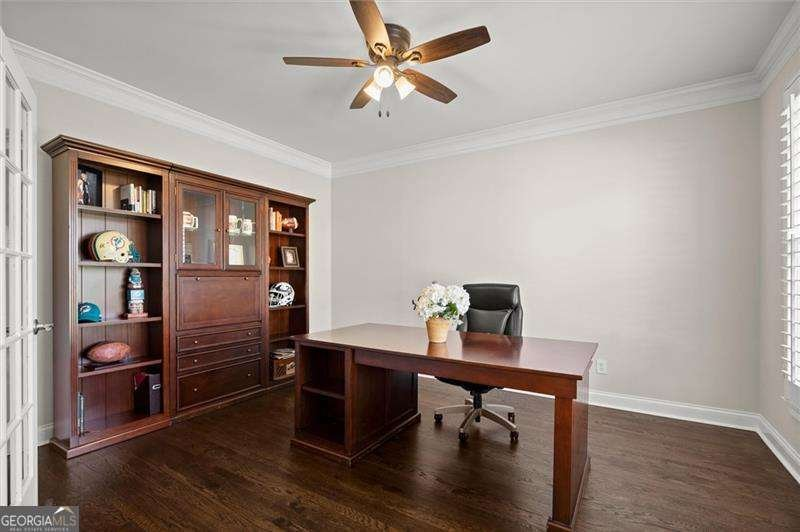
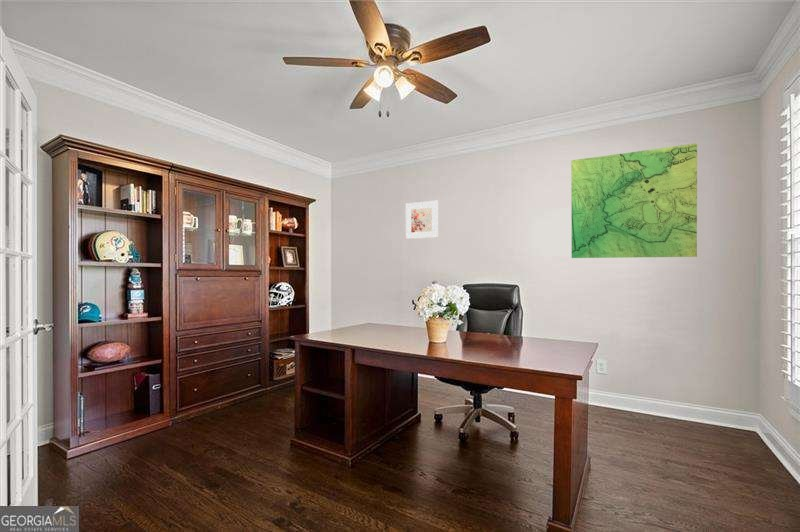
+ map [570,142,698,259]
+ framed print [405,200,439,240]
